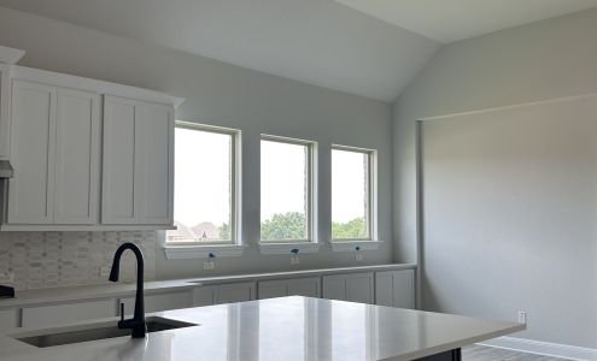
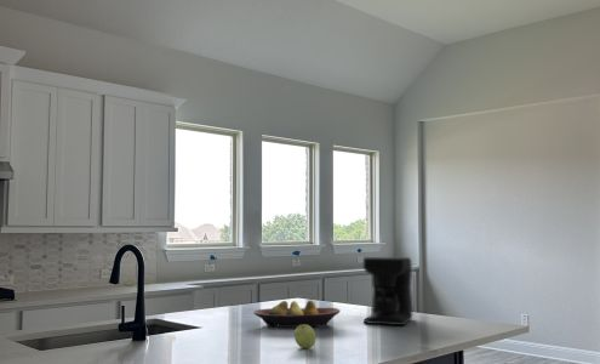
+ fruit bowl [252,298,342,329]
+ coffee maker [362,256,413,326]
+ apple [293,325,316,349]
